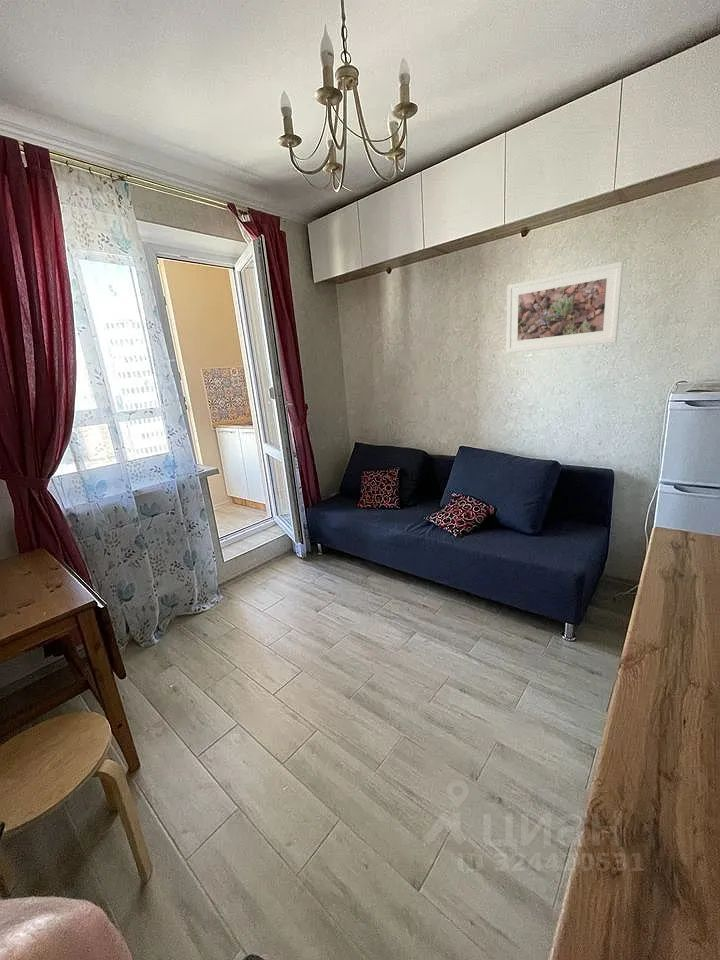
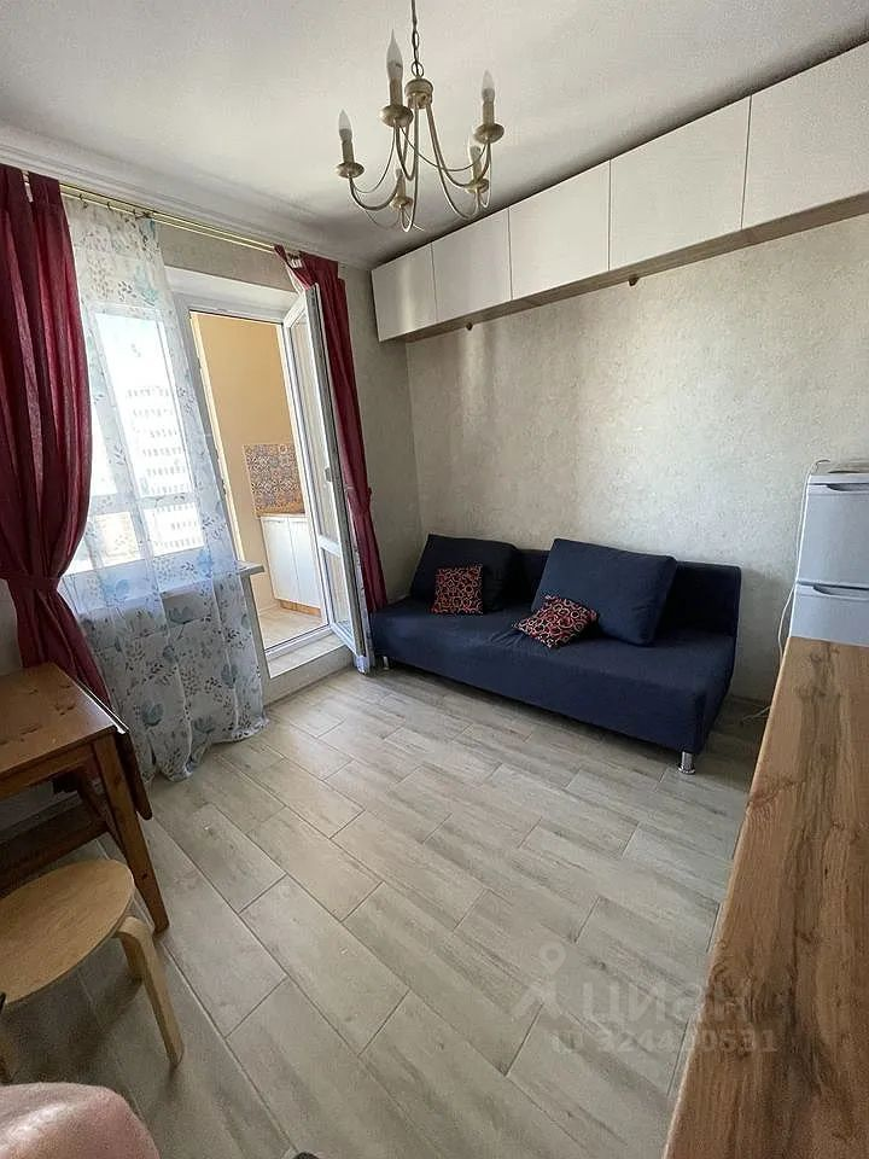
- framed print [505,261,624,354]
